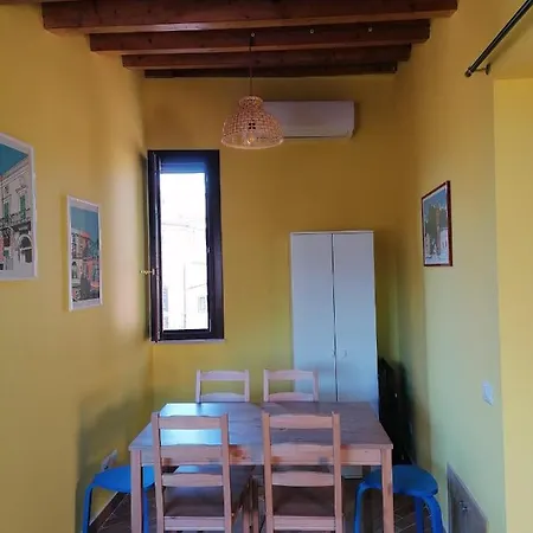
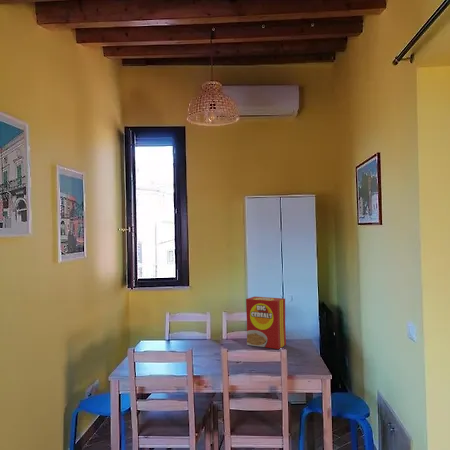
+ cereal box [245,296,287,350]
